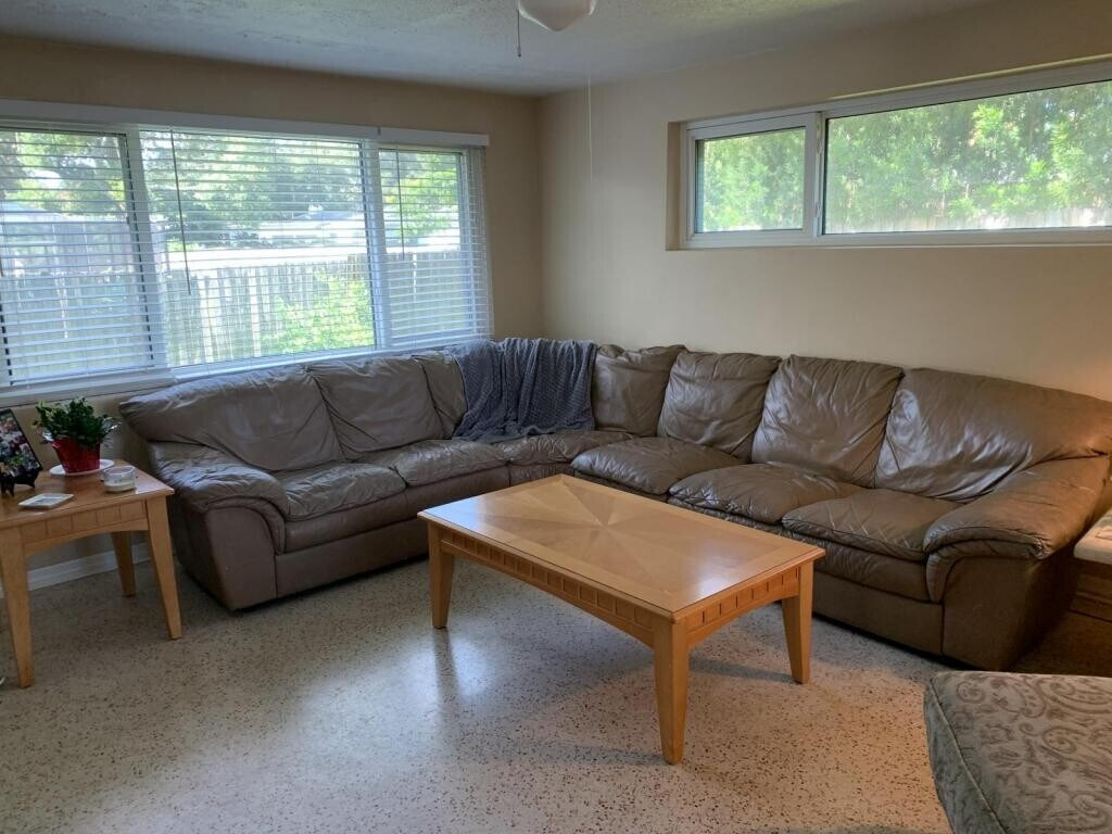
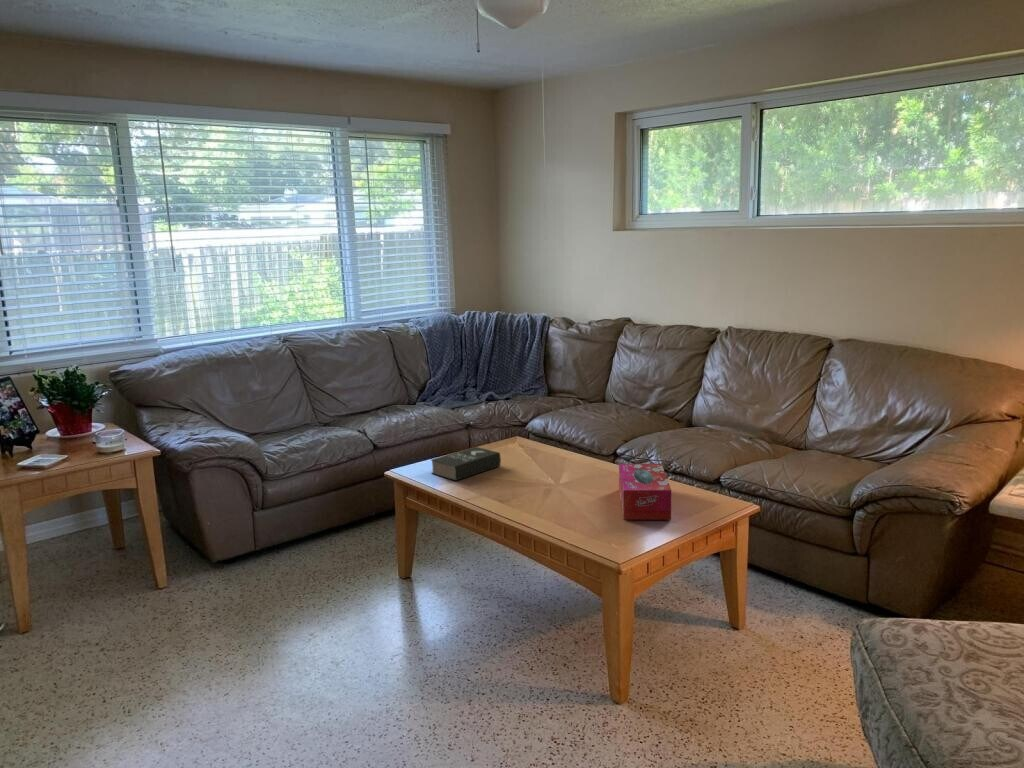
+ tissue box [618,463,672,521]
+ book [430,446,502,482]
